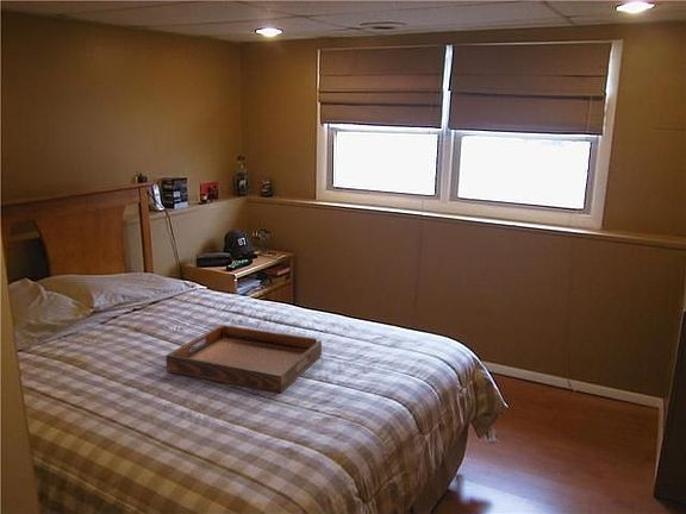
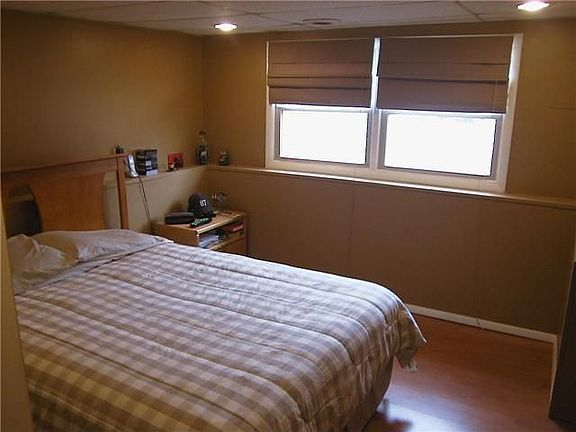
- serving tray [164,324,323,394]
